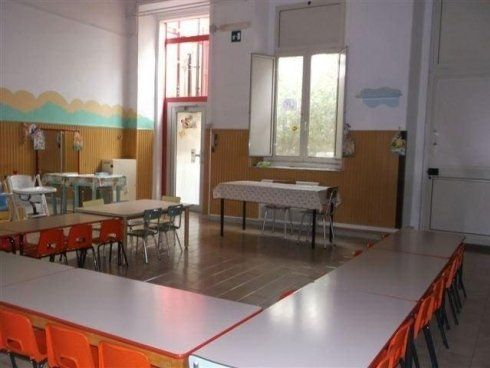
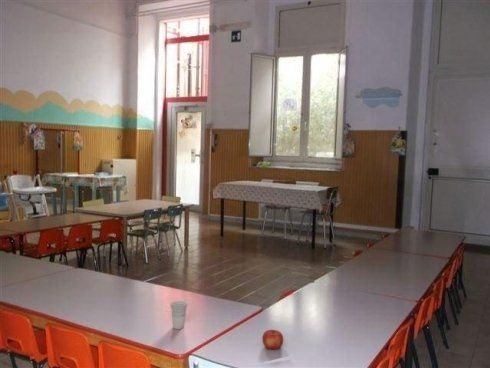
+ cup [169,300,189,330]
+ fruit [261,329,284,350]
